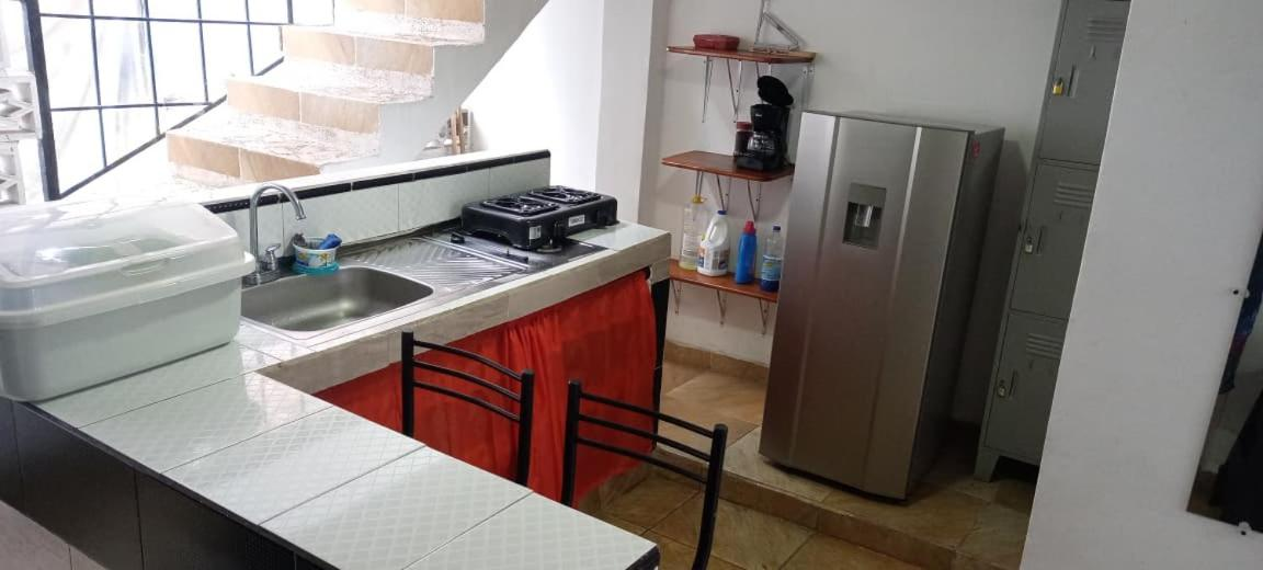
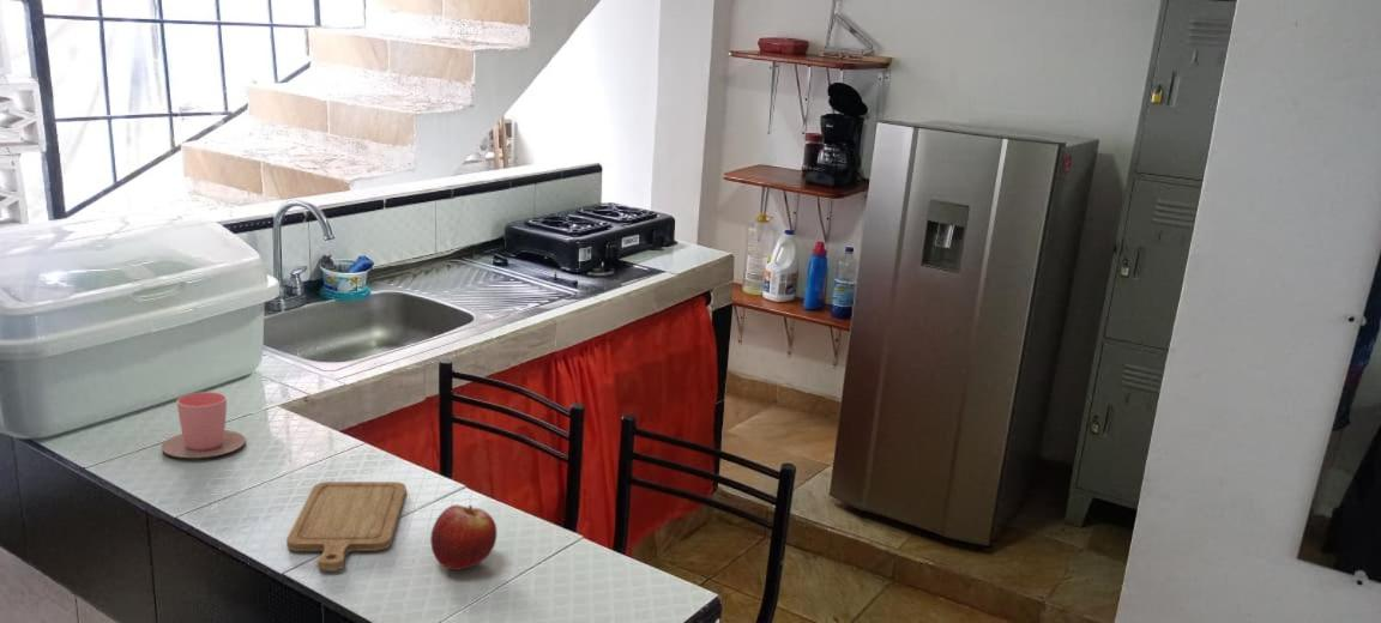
+ chopping board [285,480,408,571]
+ fruit [429,503,497,570]
+ cup [161,391,247,459]
